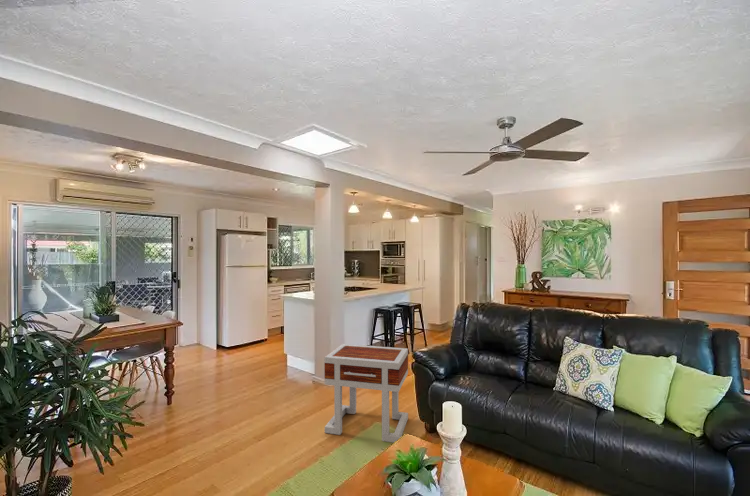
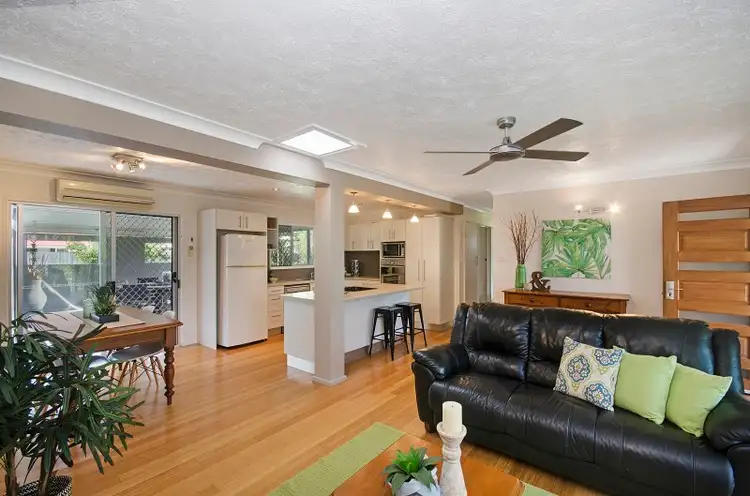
- side table [323,343,409,444]
